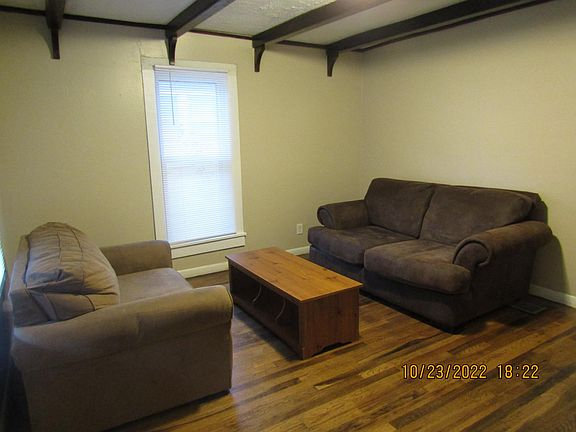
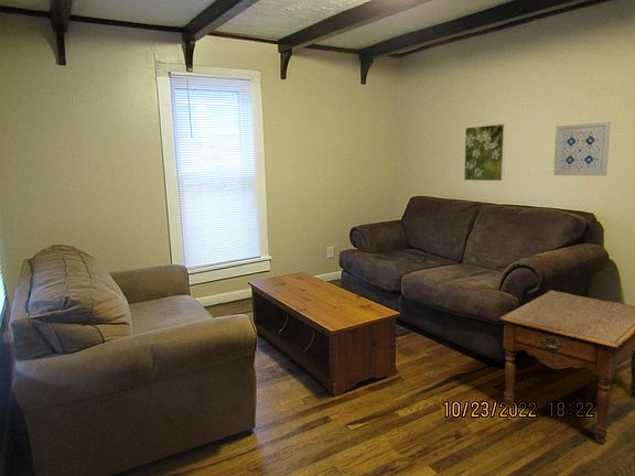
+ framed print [463,123,507,182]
+ side table [498,289,635,444]
+ wall art [552,121,612,177]
